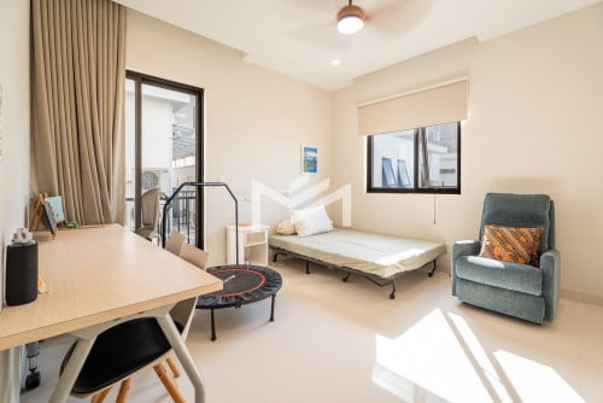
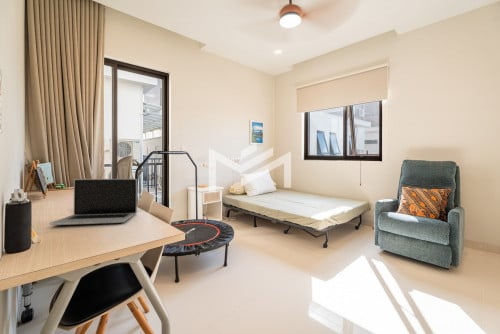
+ laptop [48,178,138,226]
